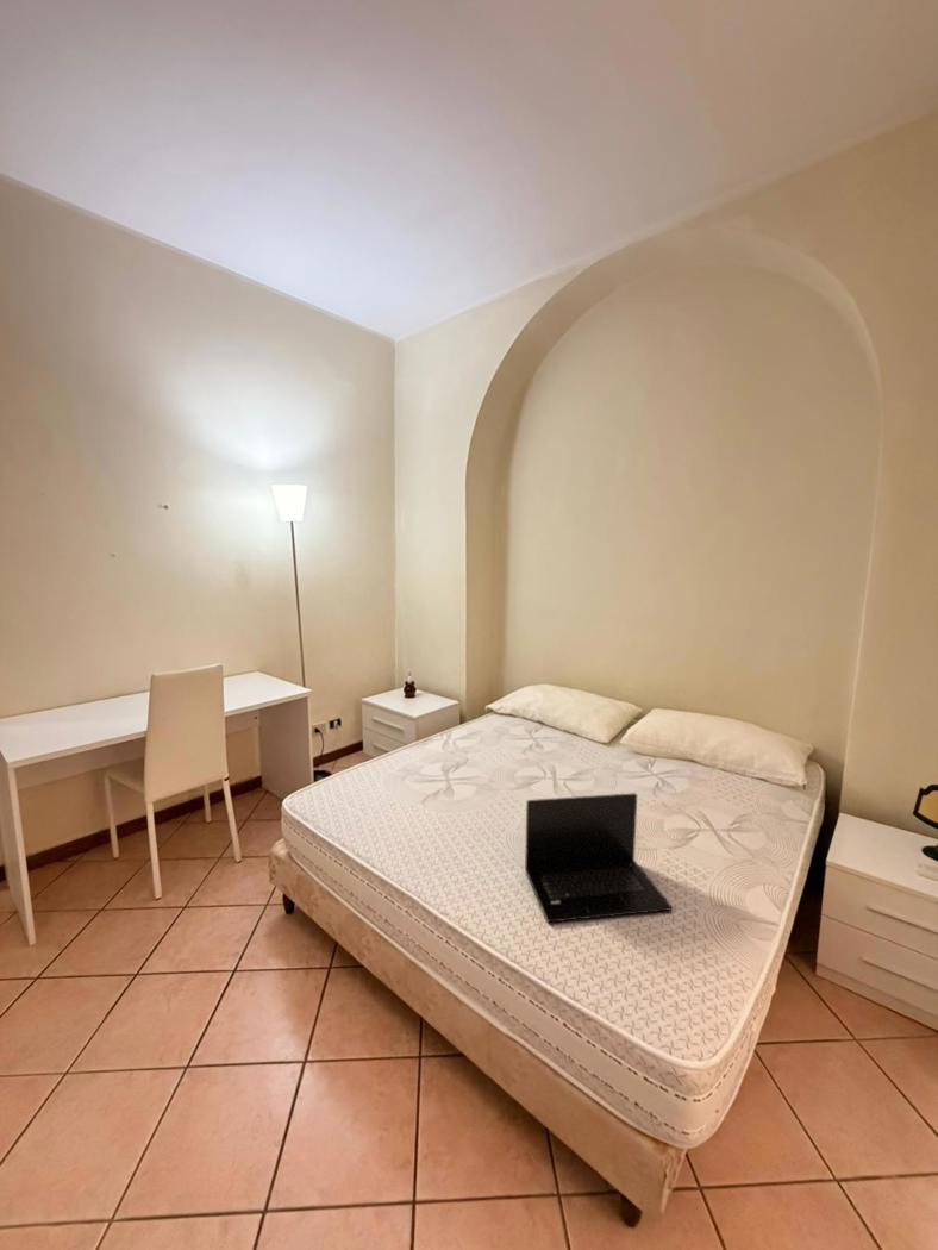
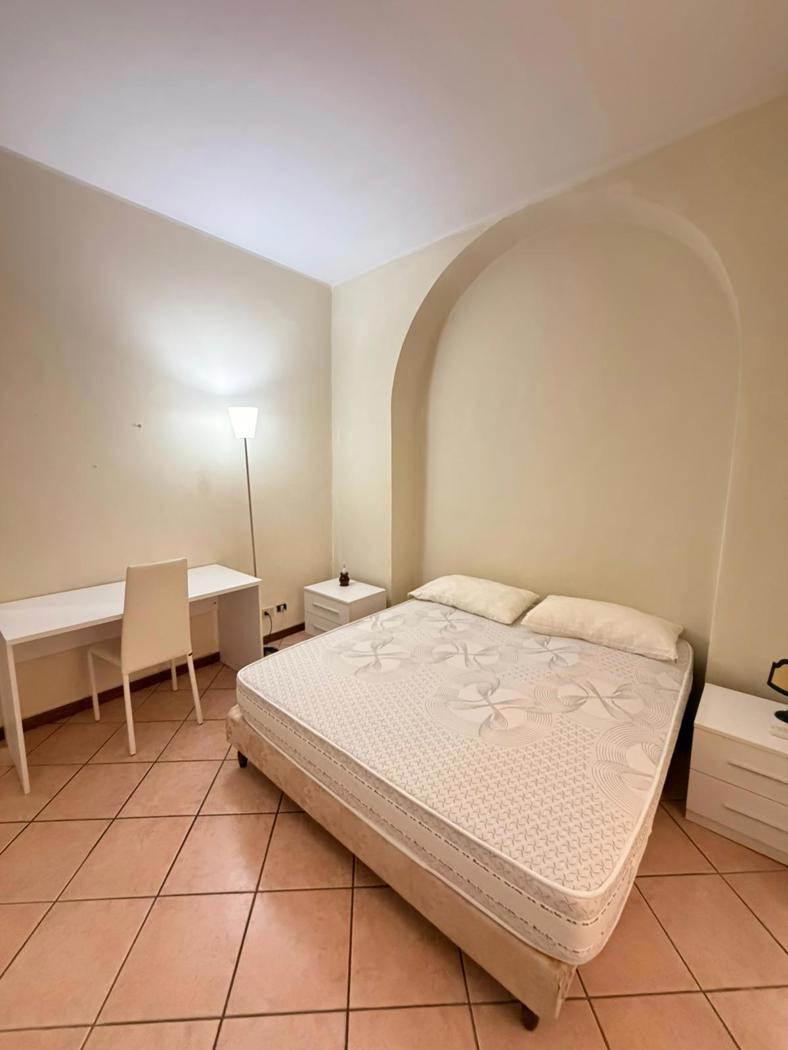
- laptop [524,792,673,924]
